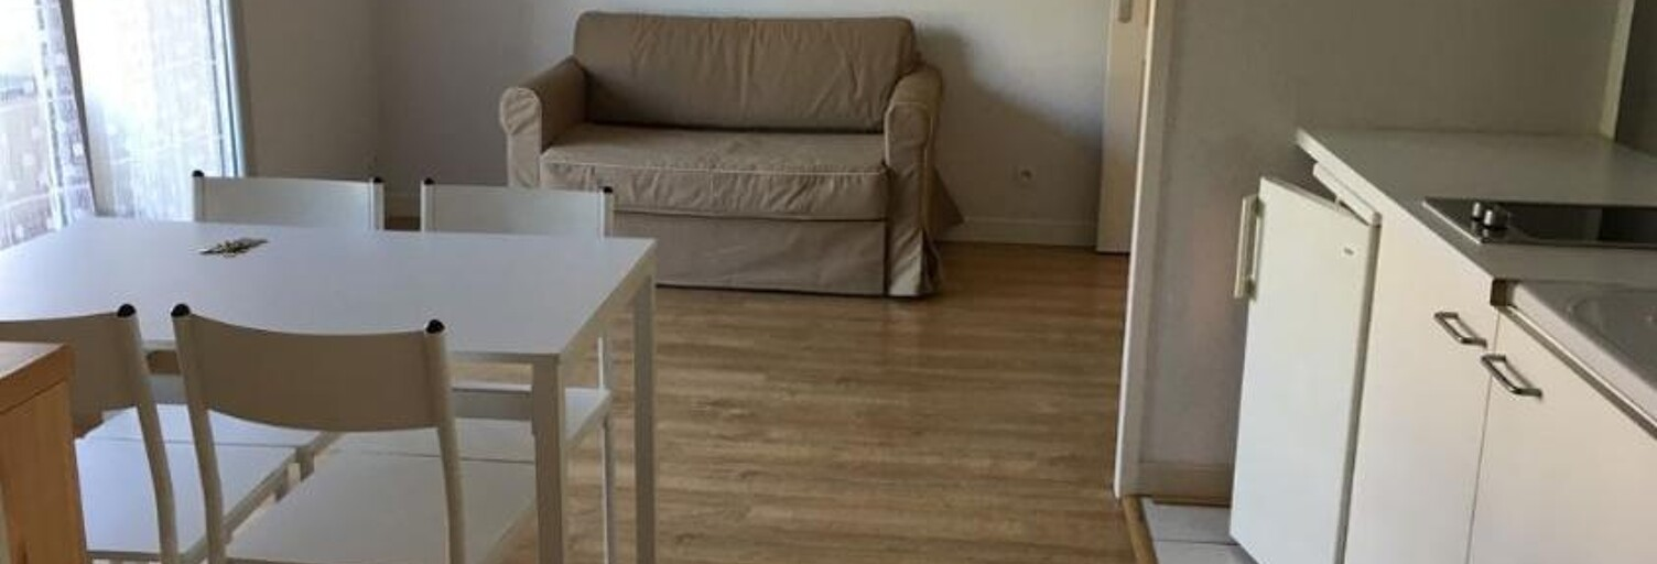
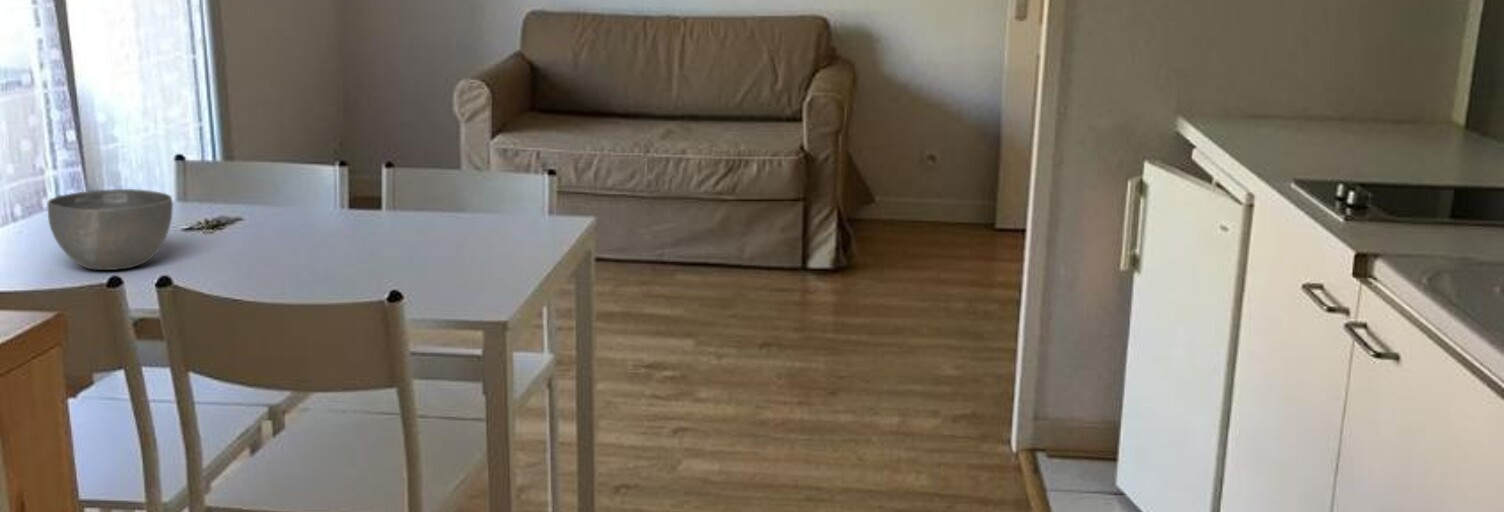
+ bowl [46,188,174,271]
